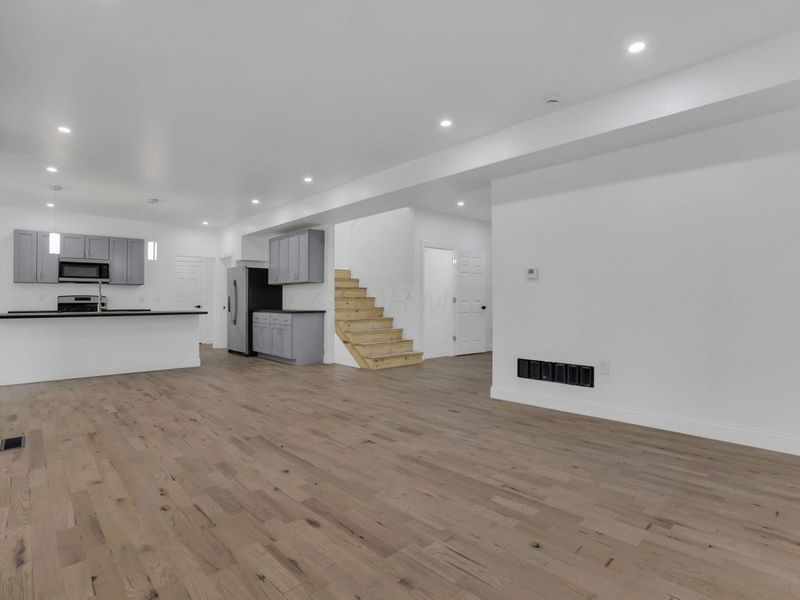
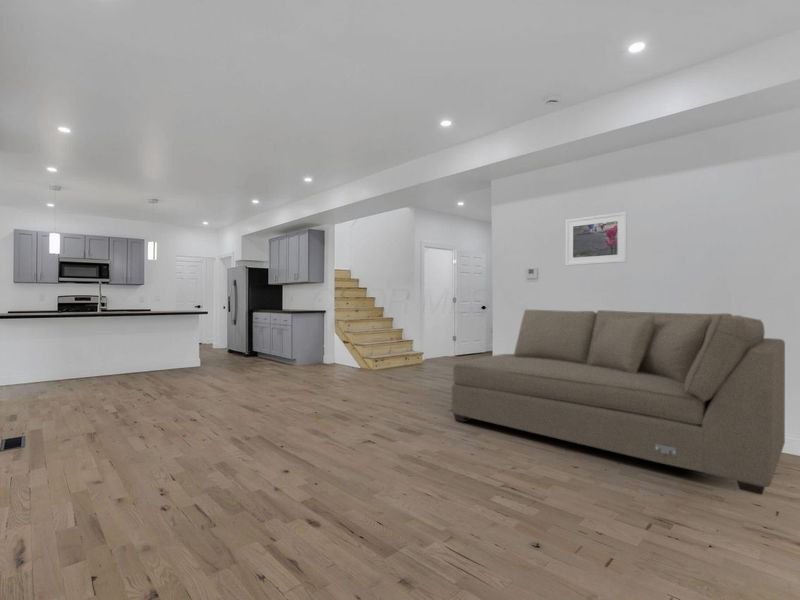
+ sofa [451,309,786,496]
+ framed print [564,211,628,267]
